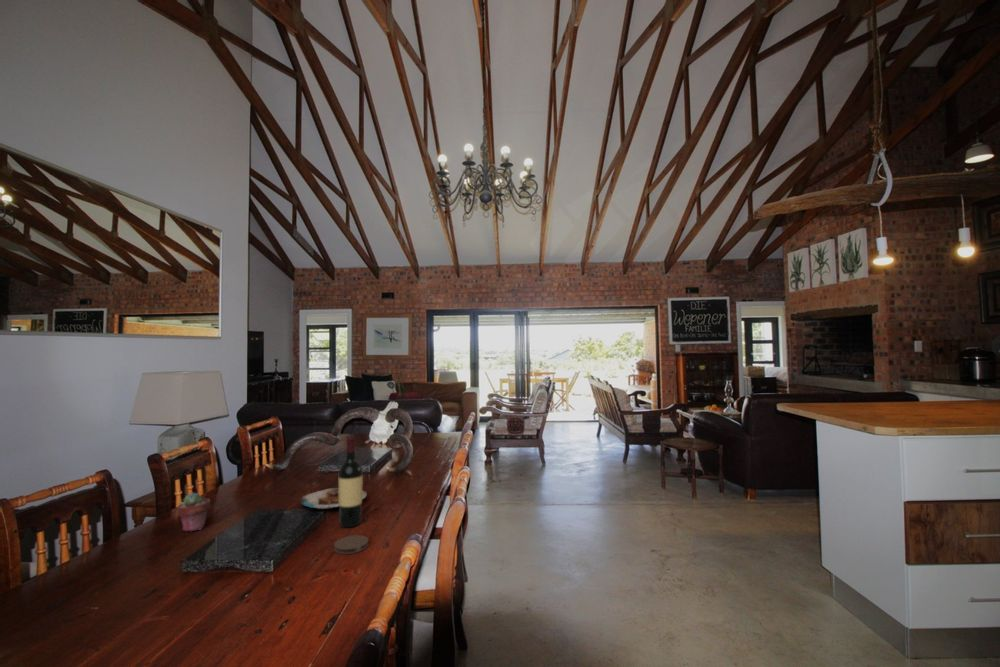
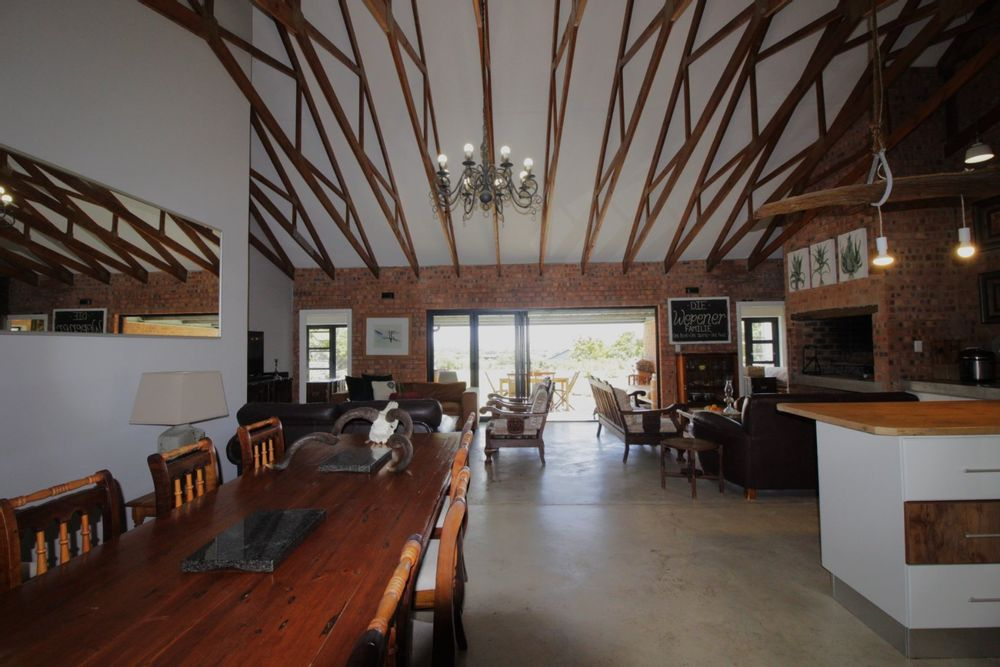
- coaster [333,534,370,555]
- plate [300,487,368,510]
- wine bottle [338,435,364,528]
- potted succulent [176,491,211,532]
